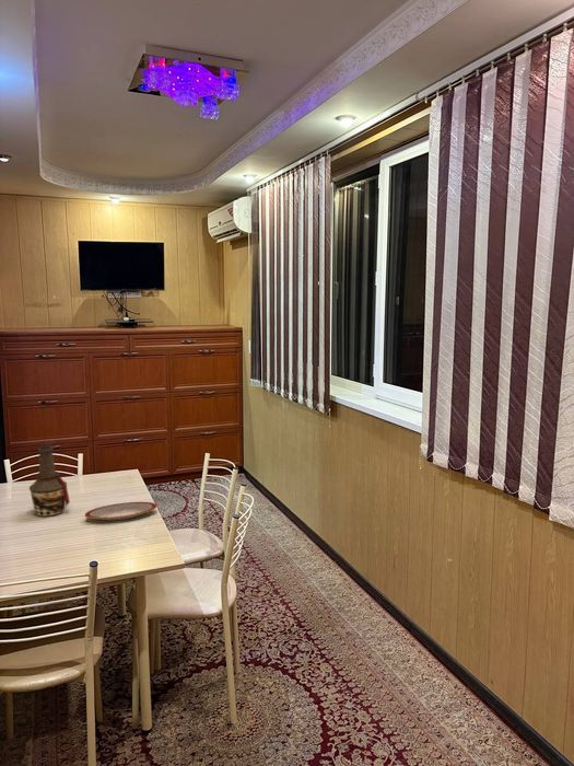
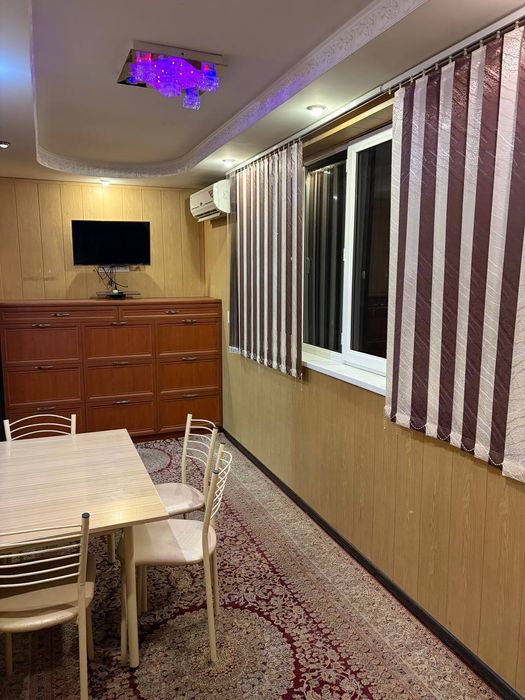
- bottle [28,443,71,518]
- plate [84,501,157,521]
